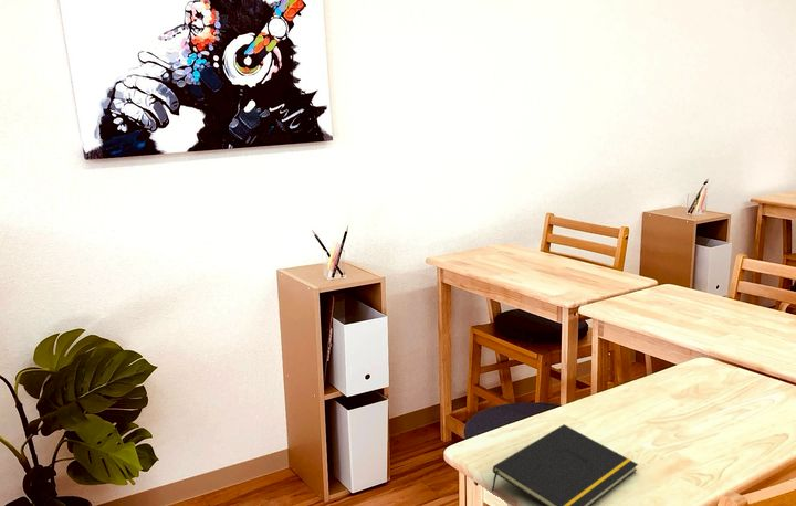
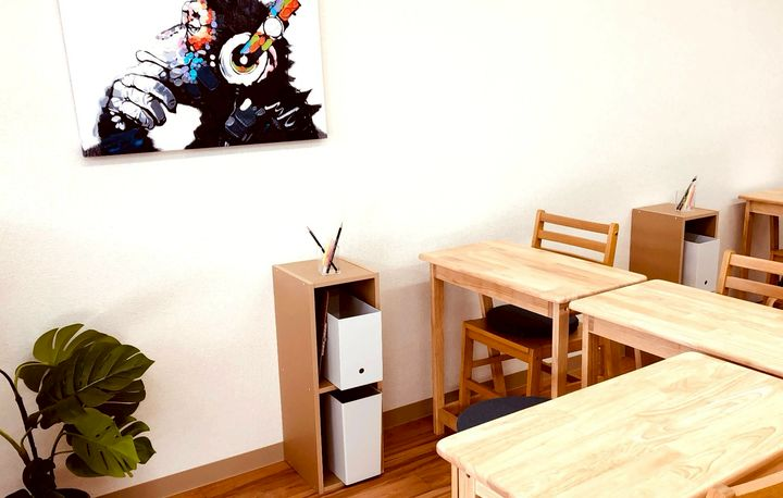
- notepad [491,423,639,506]
